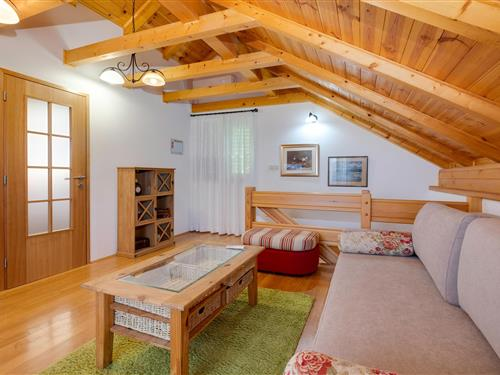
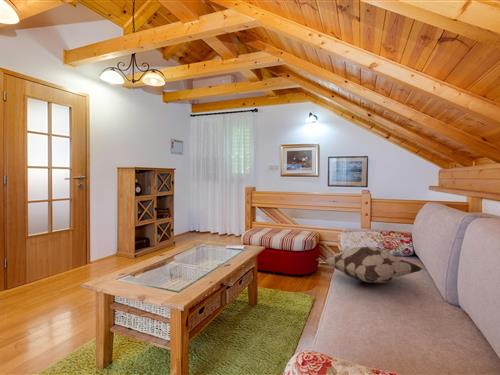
+ decorative pillow [315,246,422,284]
